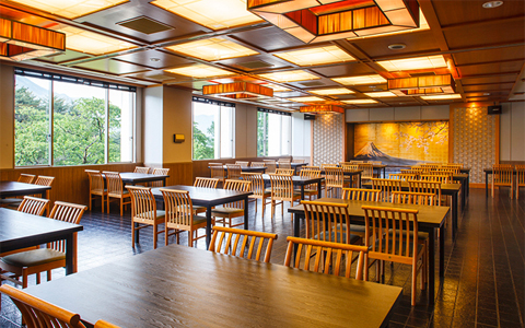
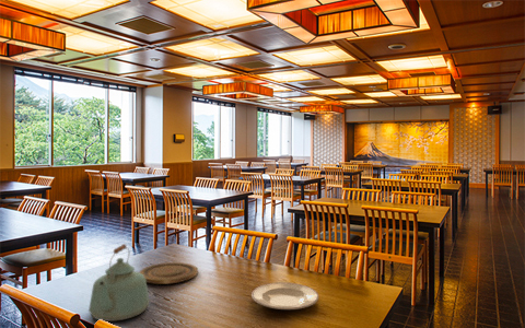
+ kettle [88,243,151,321]
+ plate [139,261,199,285]
+ plate [250,281,319,311]
